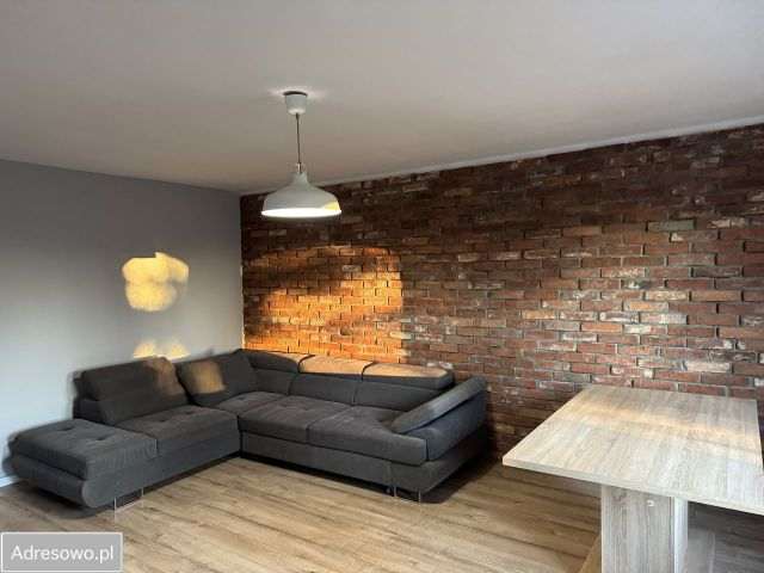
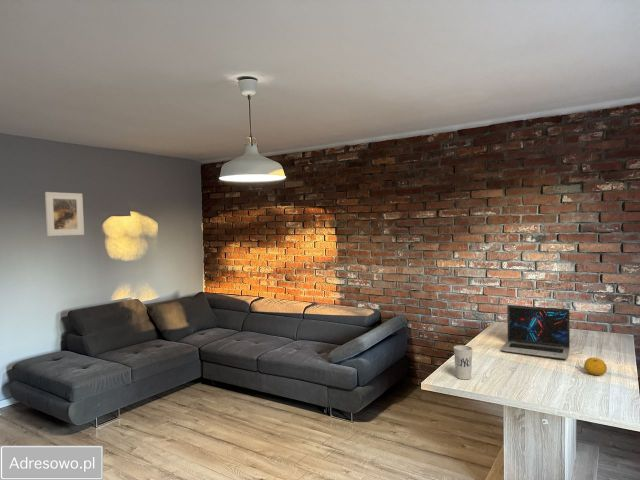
+ fruit [583,357,608,376]
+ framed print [44,191,85,237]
+ cup [453,344,474,380]
+ laptop [500,304,571,360]
